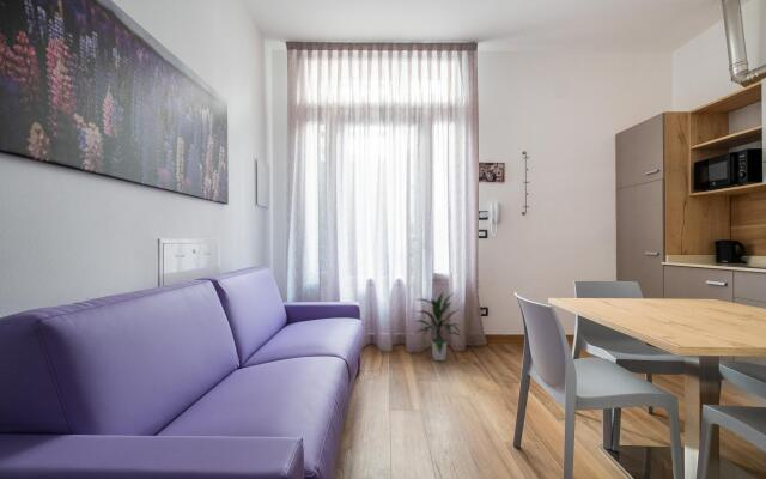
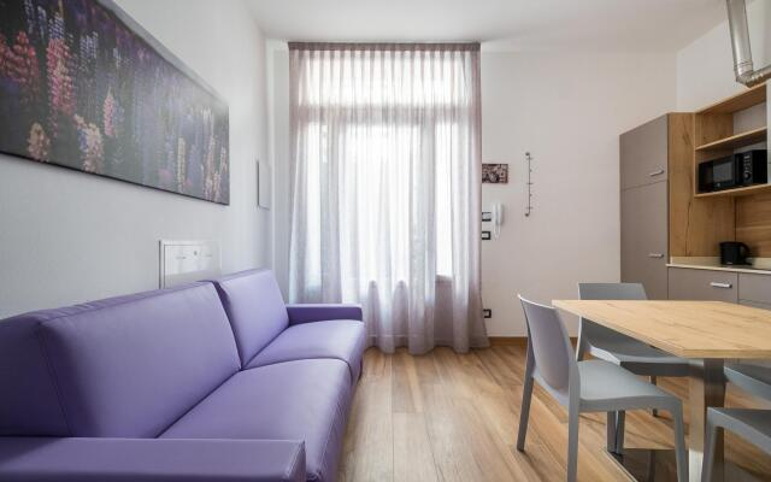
- indoor plant [412,291,463,362]
